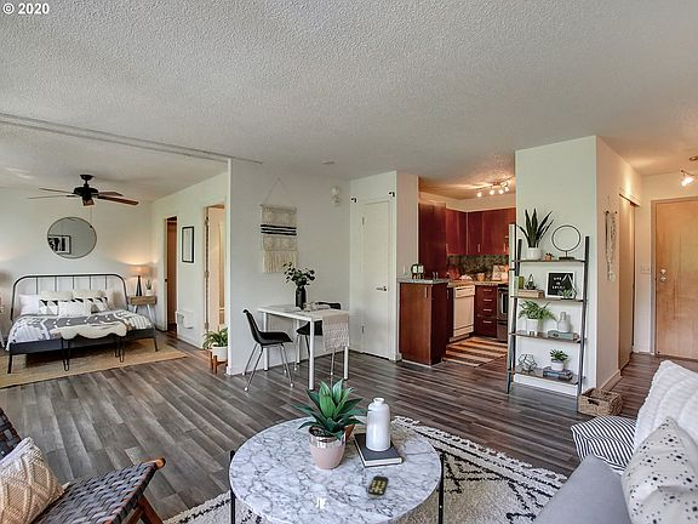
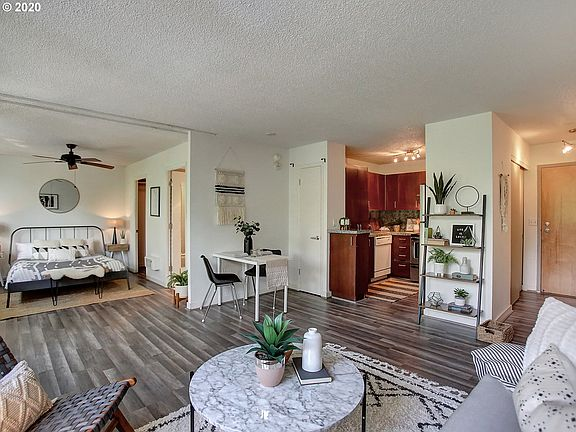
- remote control [367,474,390,500]
